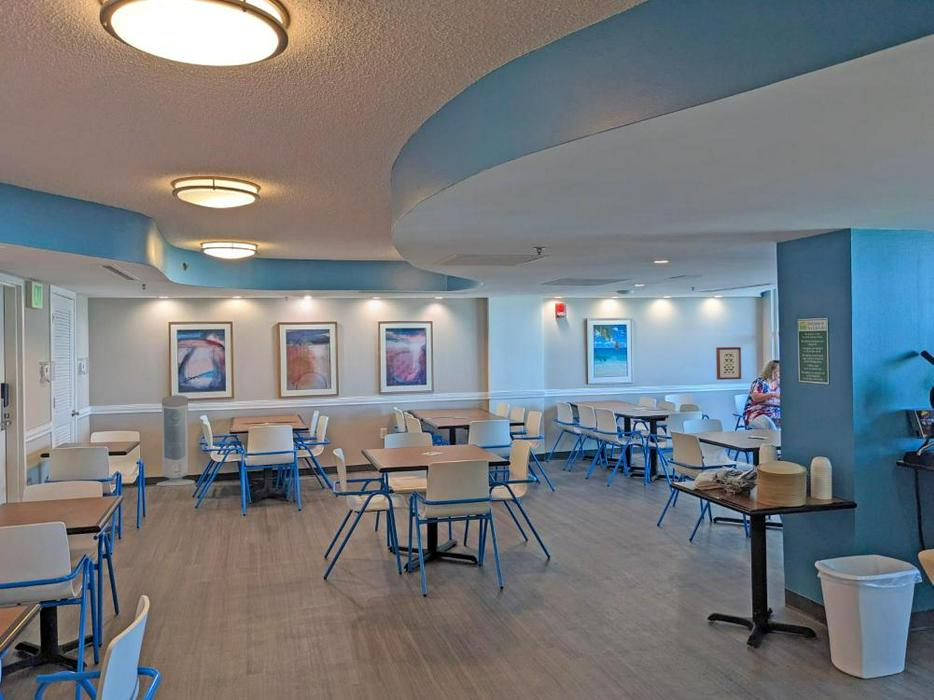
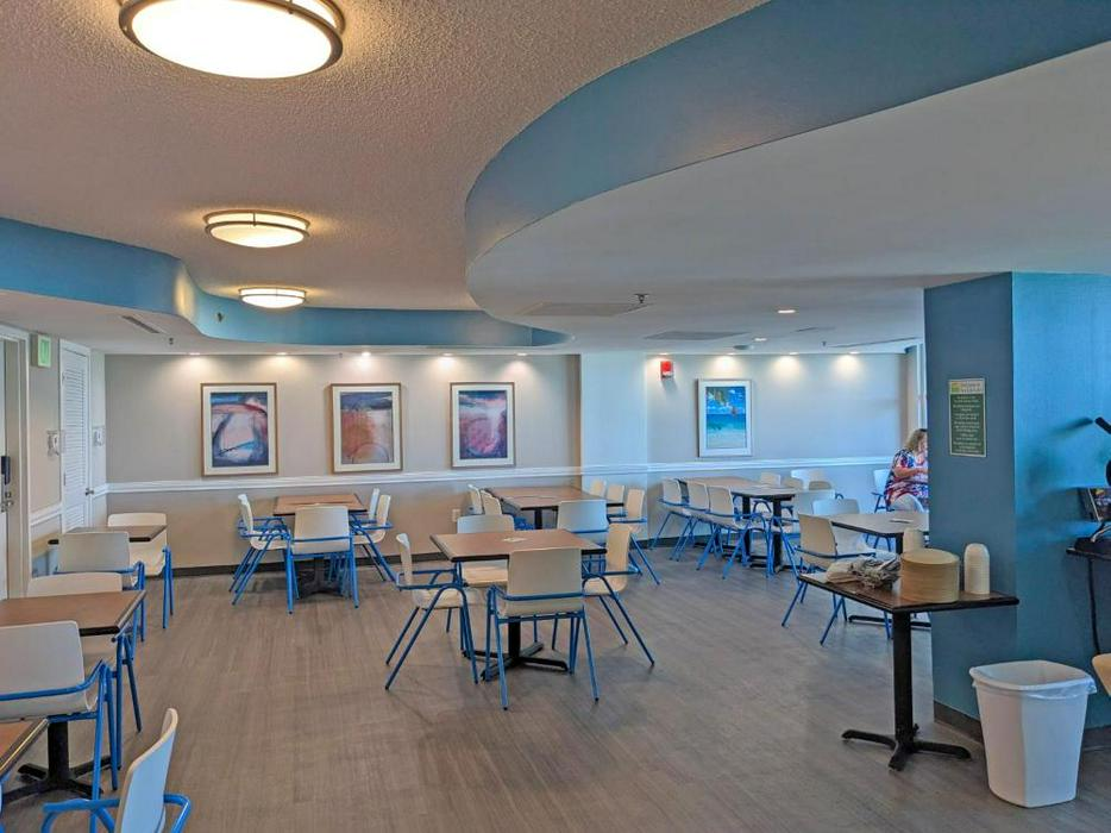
- wall art [715,346,742,381]
- air purifier [155,394,196,487]
